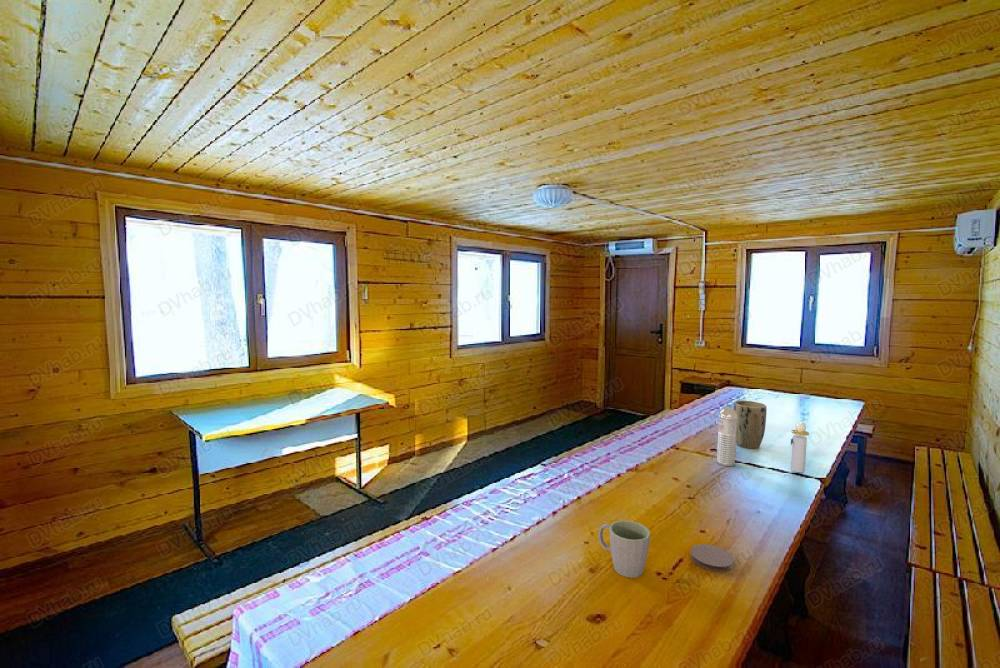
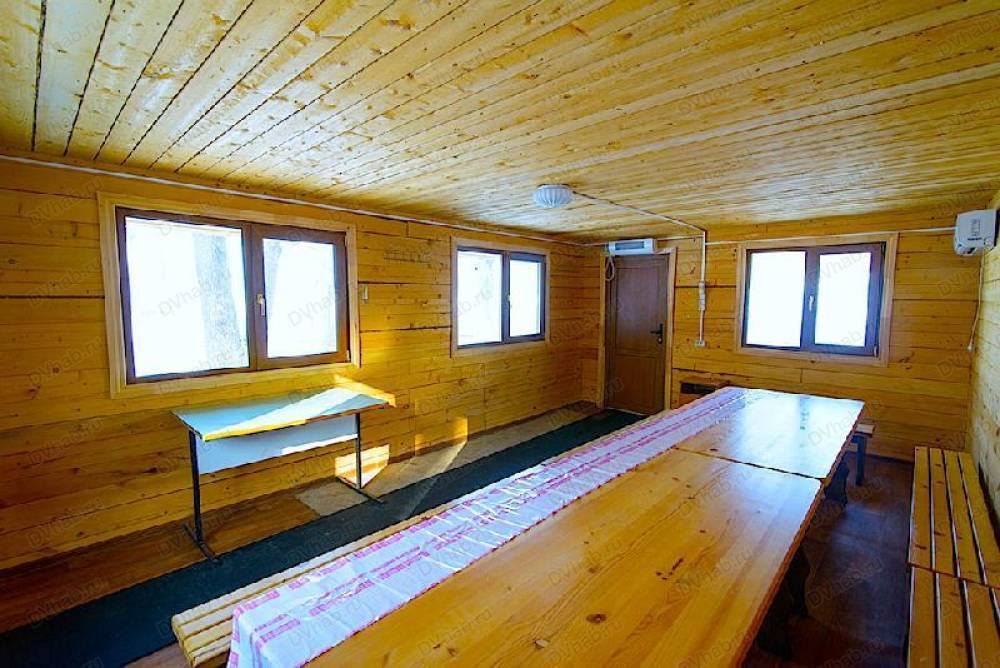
- plant pot [733,400,768,450]
- mug [597,520,651,579]
- coaster [689,543,735,573]
- water bottle [716,403,738,467]
- perfume bottle [790,421,810,473]
